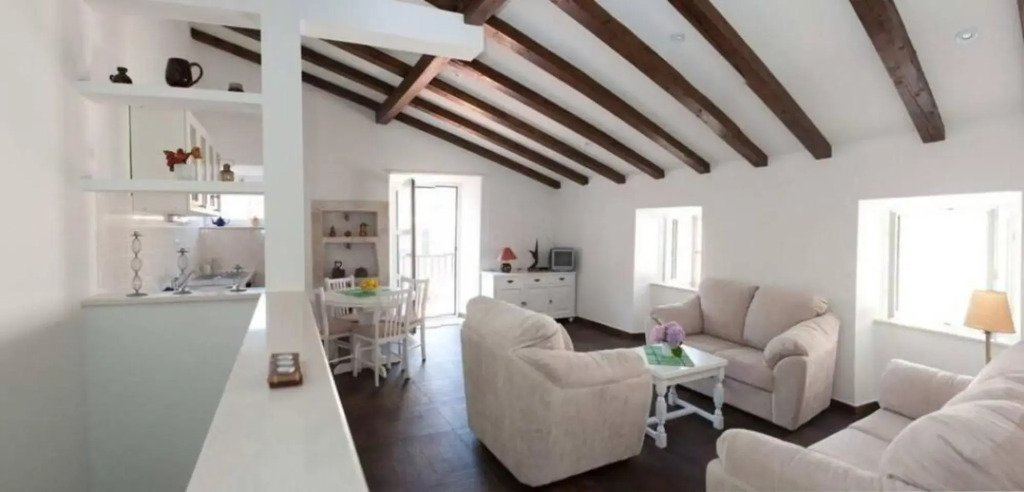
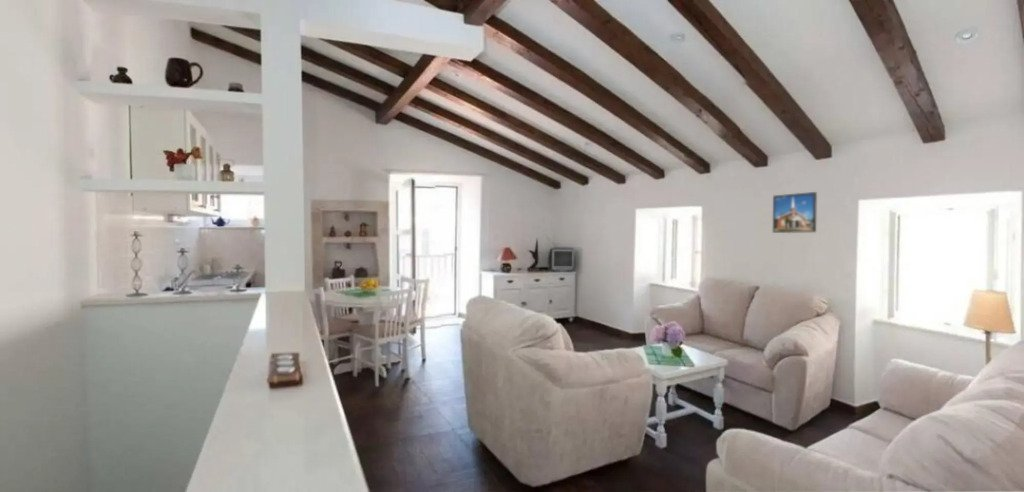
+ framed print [772,191,818,234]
